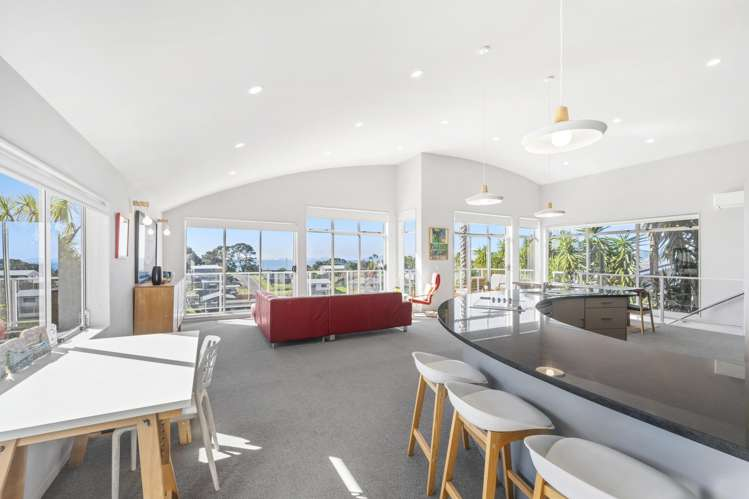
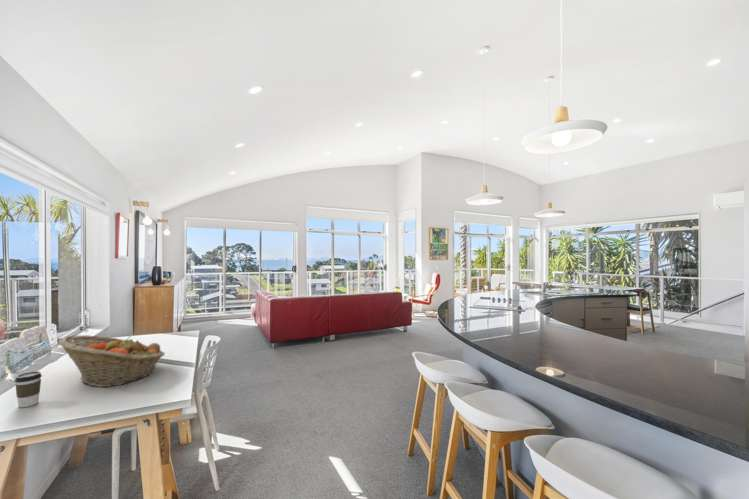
+ fruit basket [57,334,166,388]
+ coffee cup [14,370,43,408]
